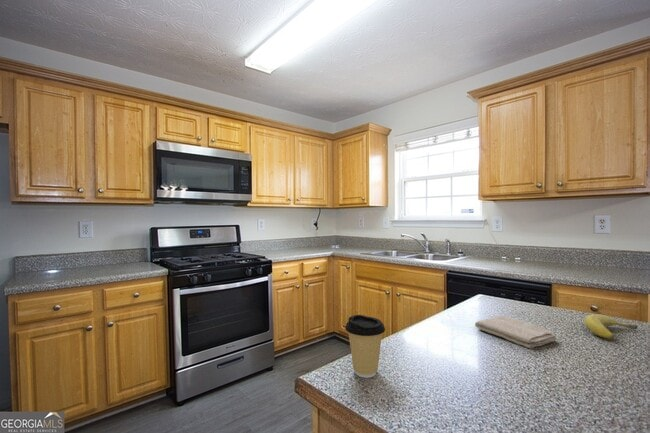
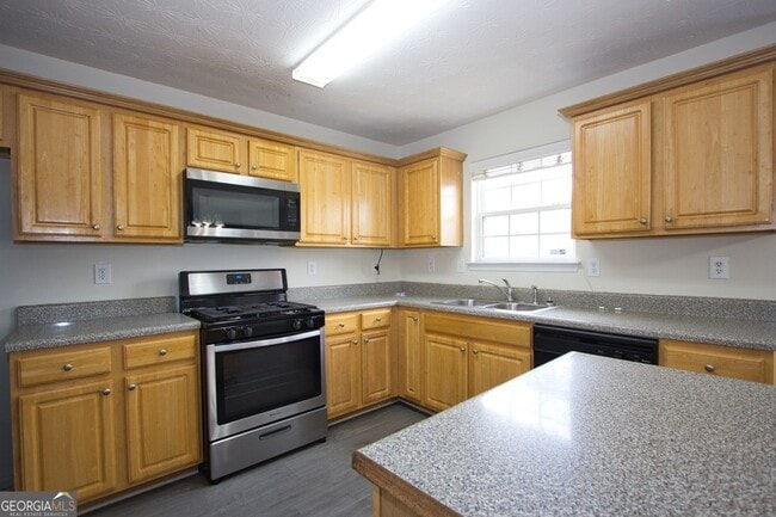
- coffee cup [344,314,386,379]
- fruit [583,314,639,340]
- washcloth [474,315,557,349]
